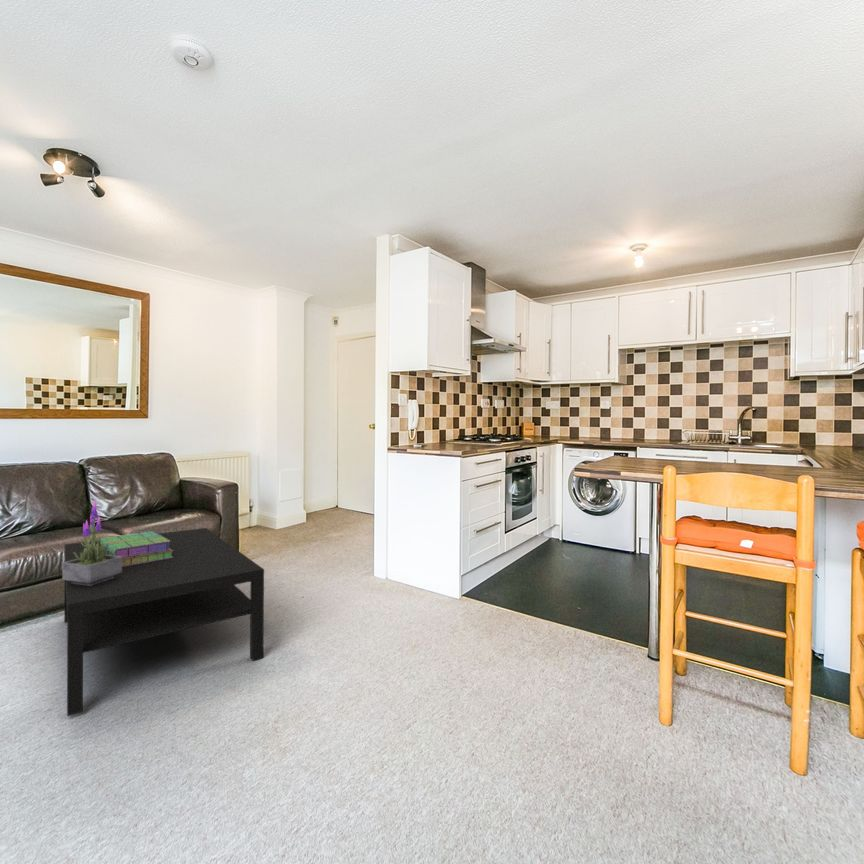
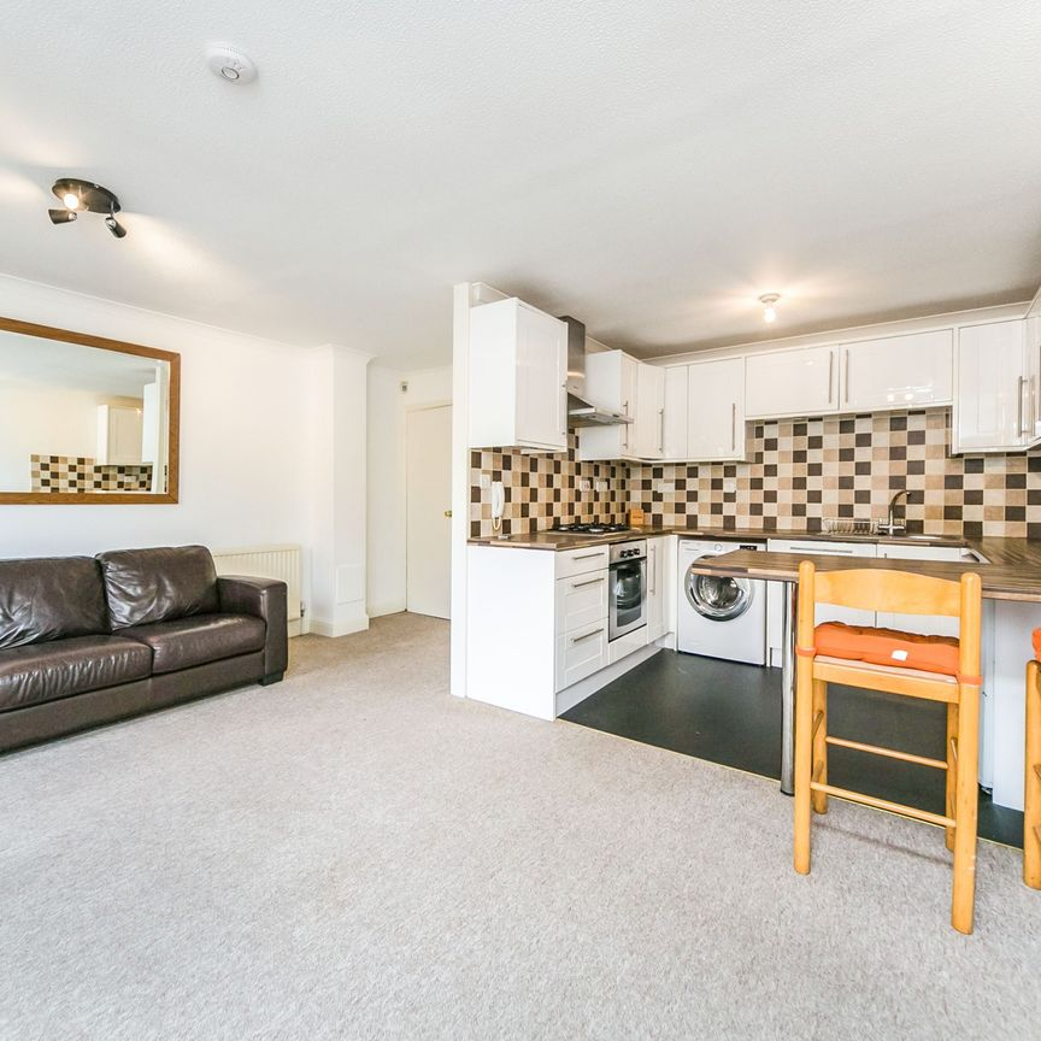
- stack of books [100,530,173,567]
- coffee table [63,527,265,717]
- potted plant [61,498,122,586]
